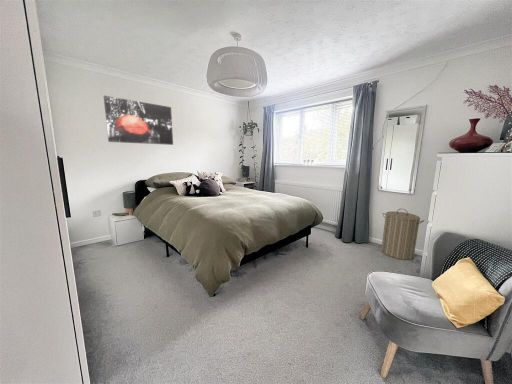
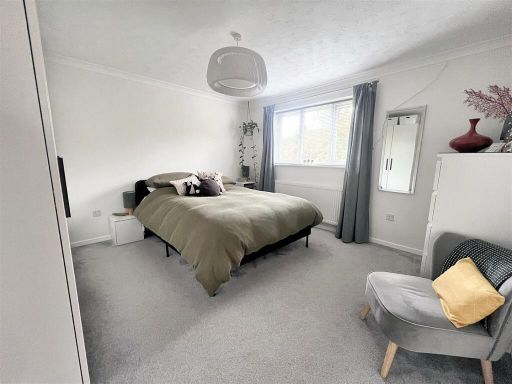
- laundry hamper [380,208,425,261]
- wall art [103,95,174,146]
